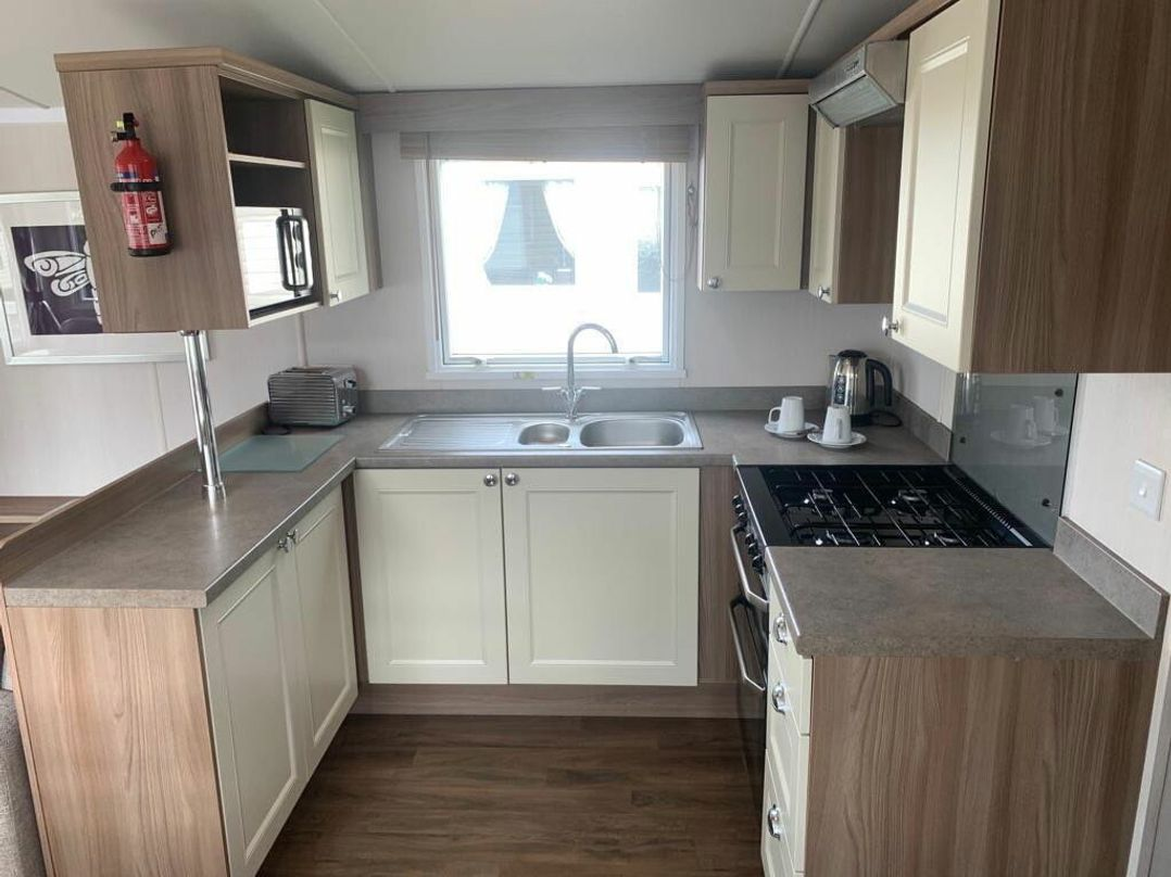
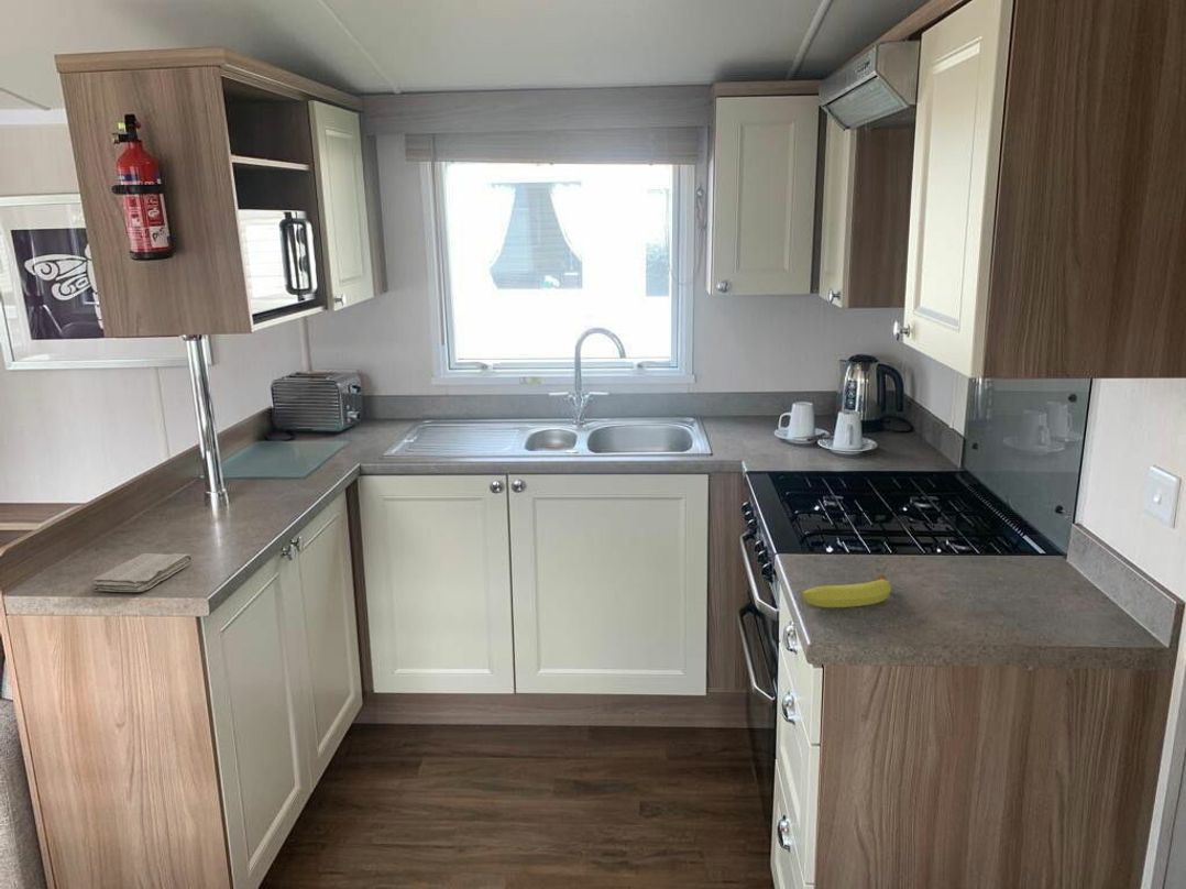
+ fruit [800,573,892,608]
+ washcloth [90,552,193,593]
